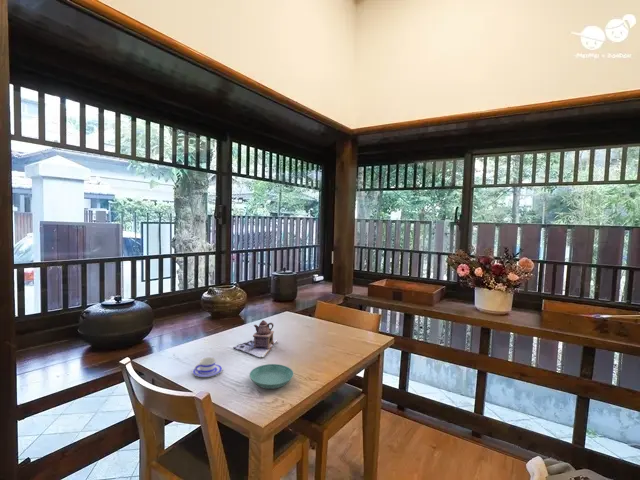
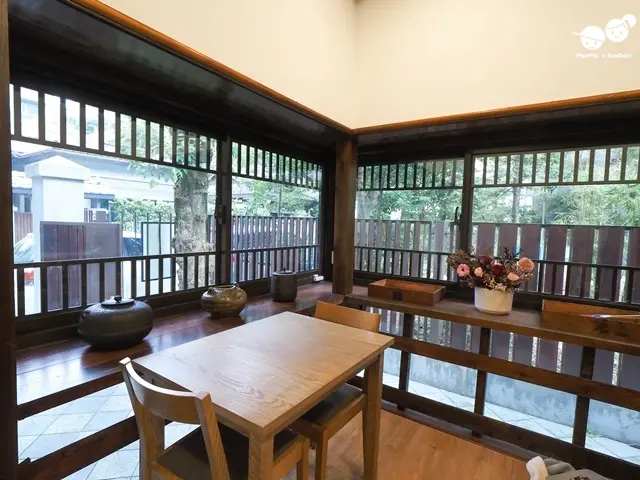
- saucer [249,363,294,390]
- teacup [192,356,223,378]
- teapot [232,319,278,359]
